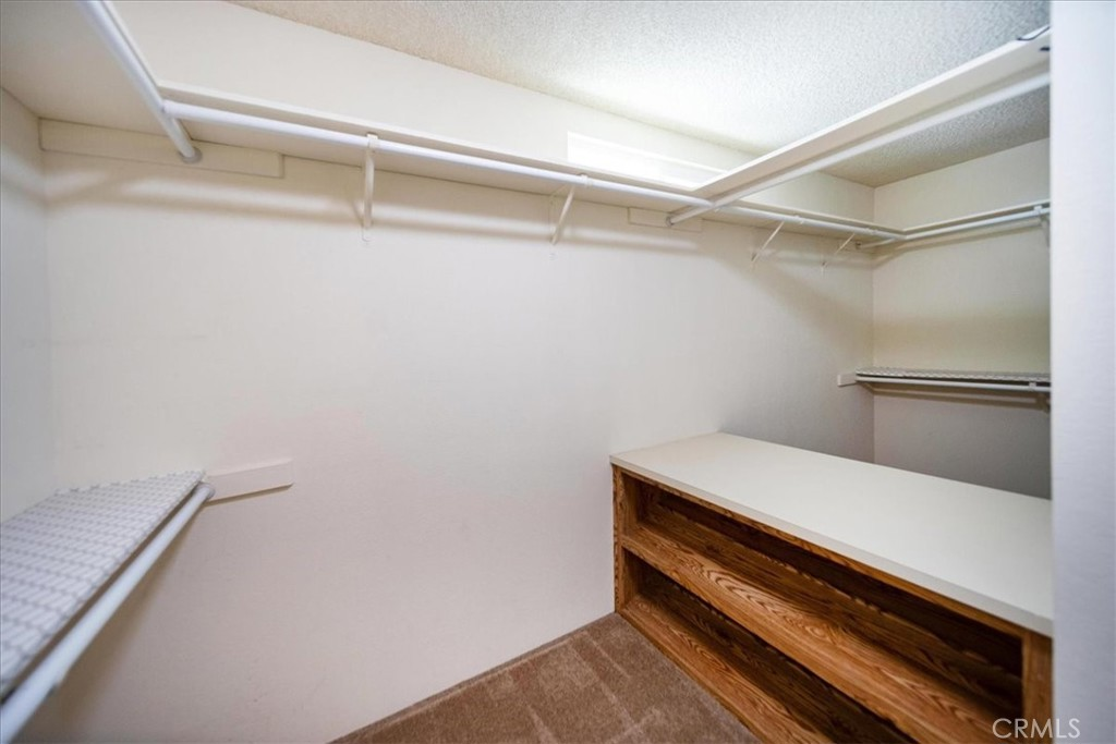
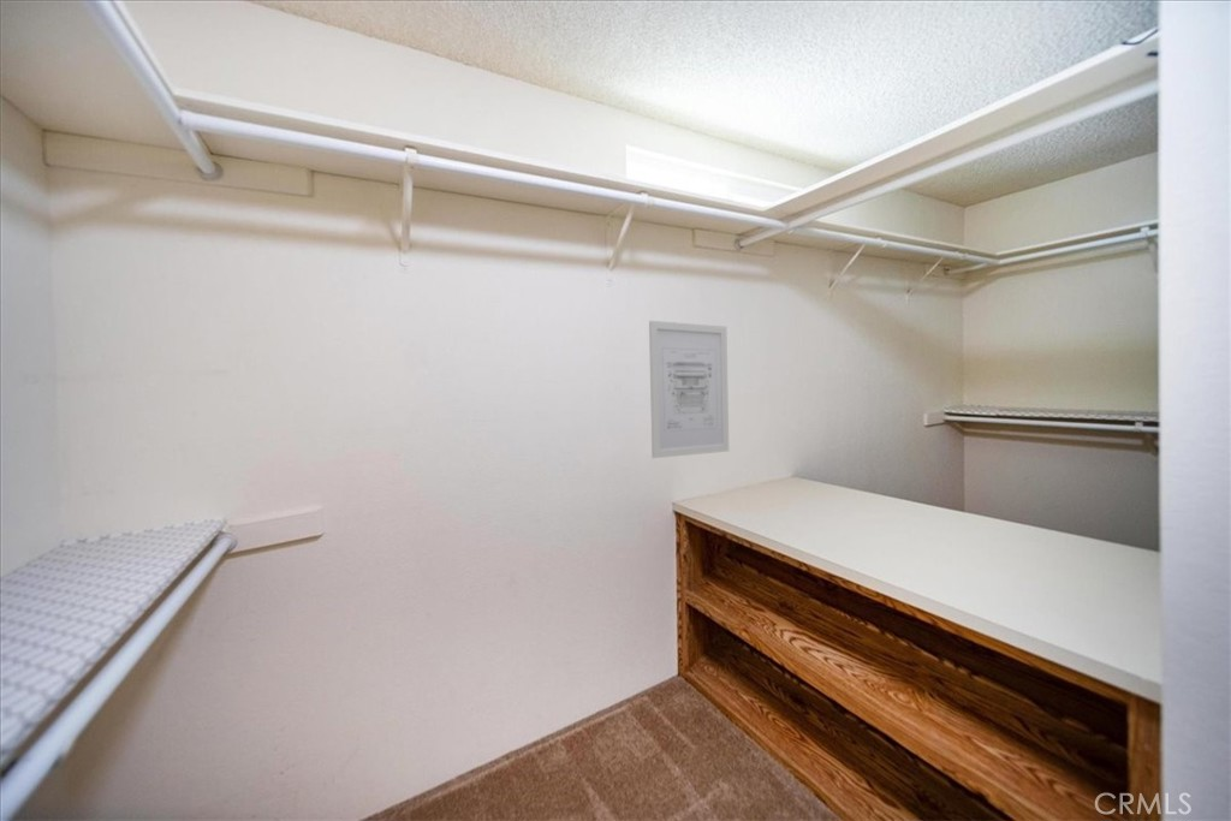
+ wall art [648,320,730,459]
